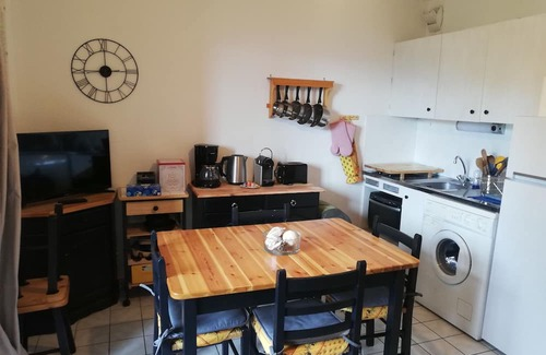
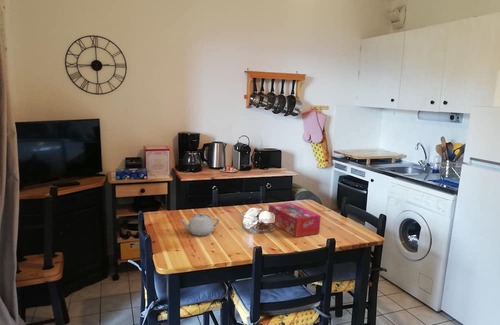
+ teapot [178,212,220,237]
+ tissue box [267,202,321,238]
